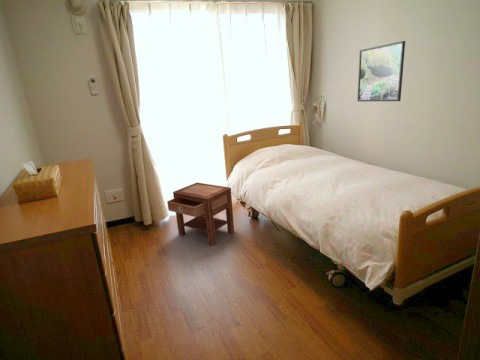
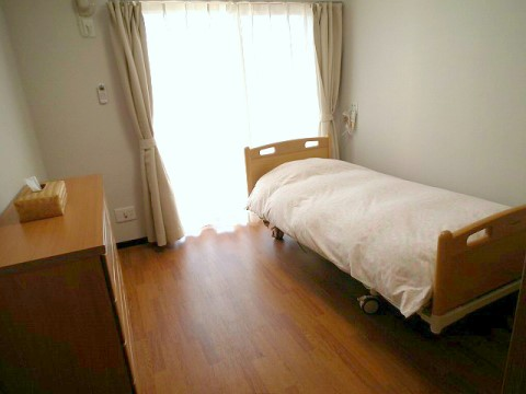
- nightstand [166,182,235,246]
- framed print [357,40,406,102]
